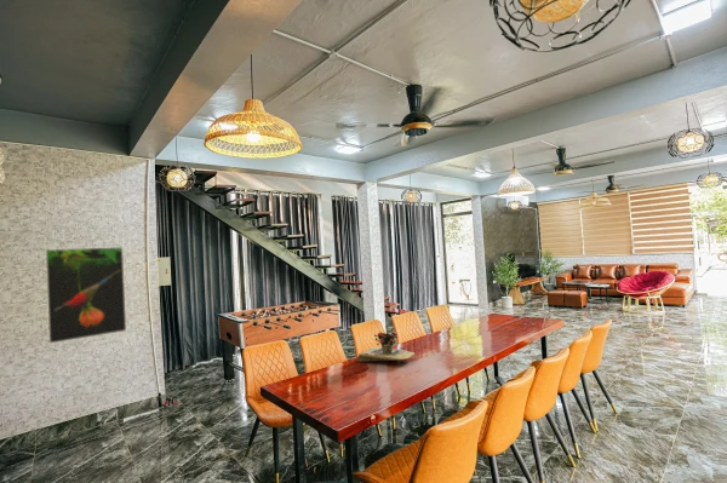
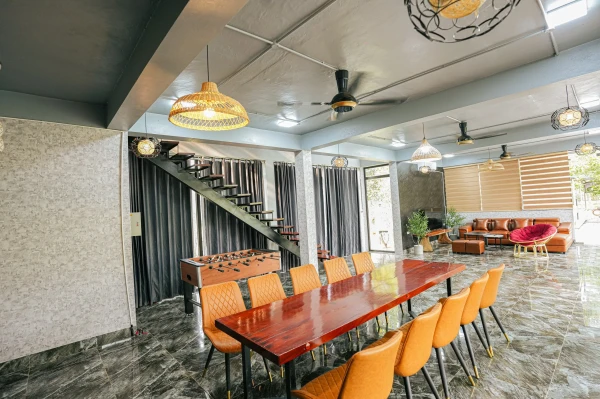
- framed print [45,246,127,345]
- flower arrangement [356,330,416,363]
